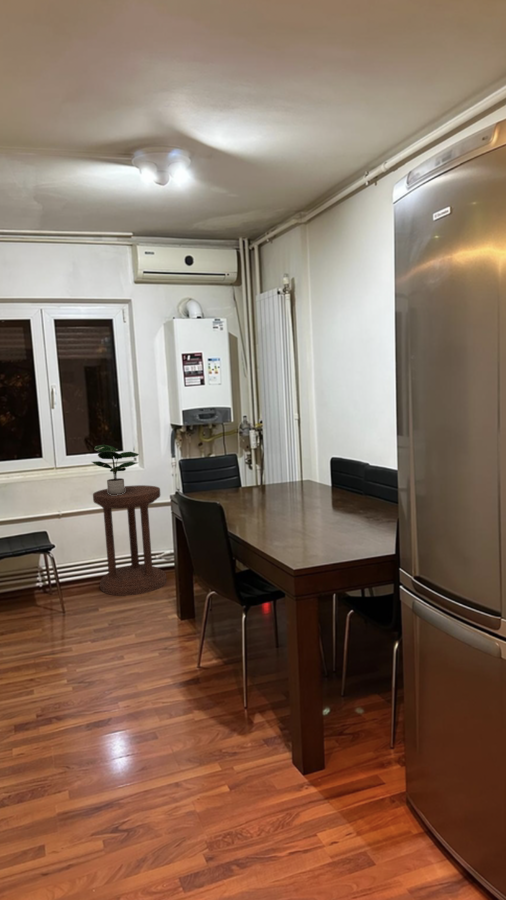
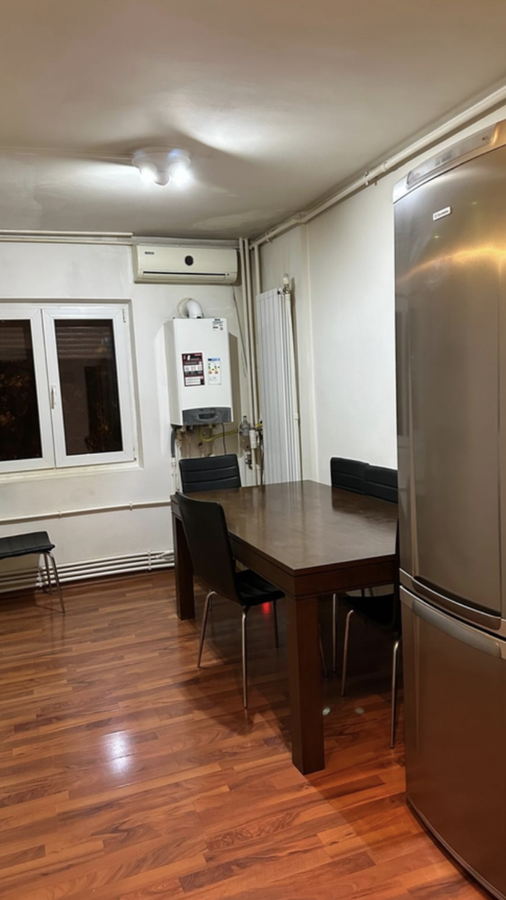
- potted plant [91,444,140,495]
- side table [92,484,167,597]
